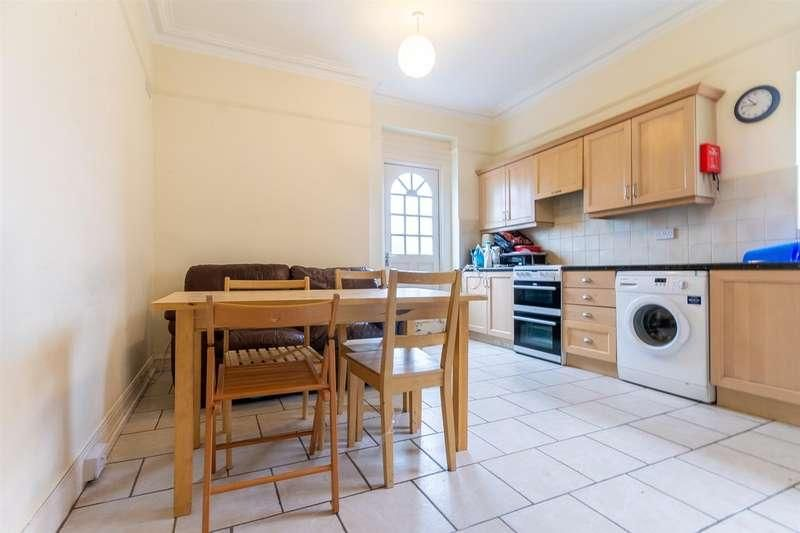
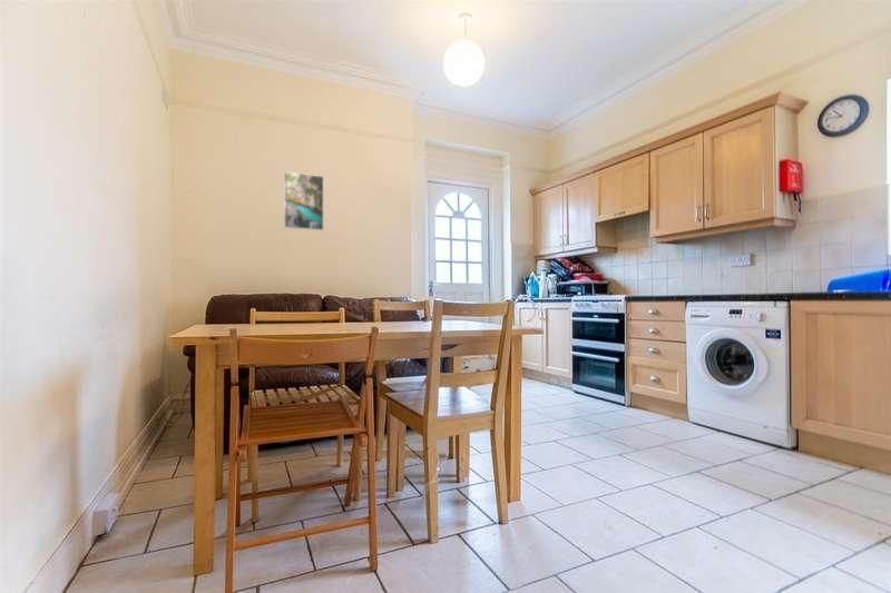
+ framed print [283,170,325,231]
